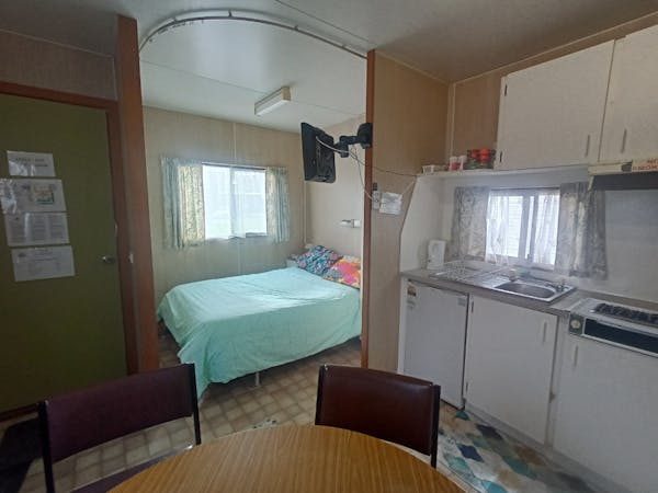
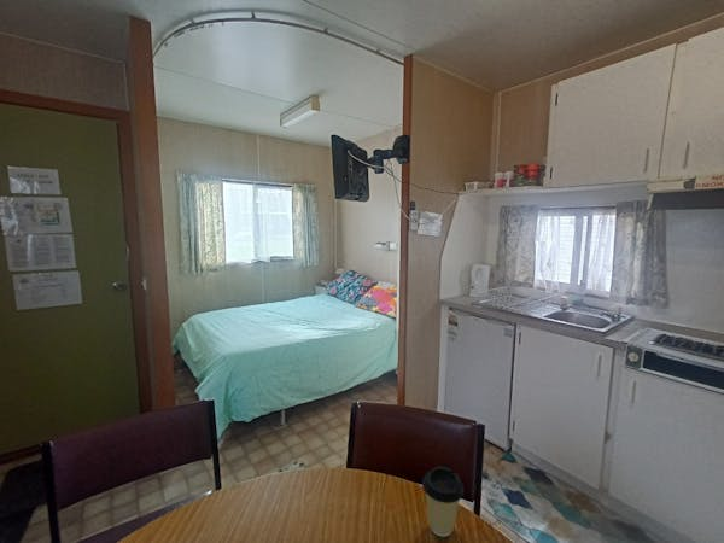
+ coffee cup [421,466,465,538]
